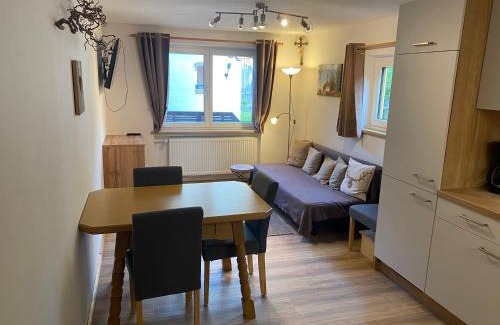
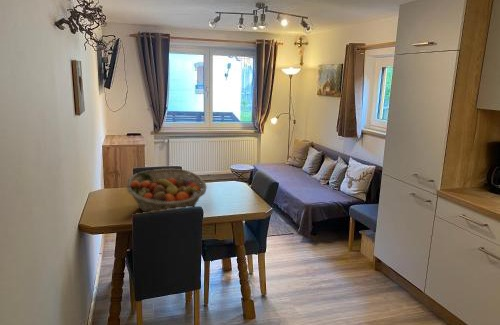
+ fruit basket [125,168,208,213]
